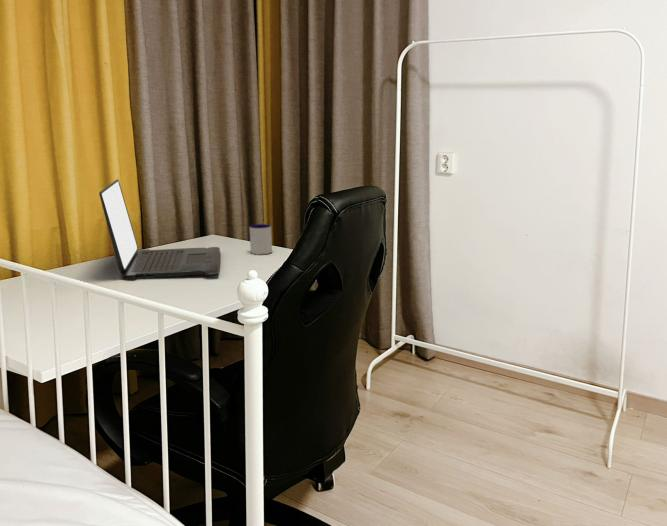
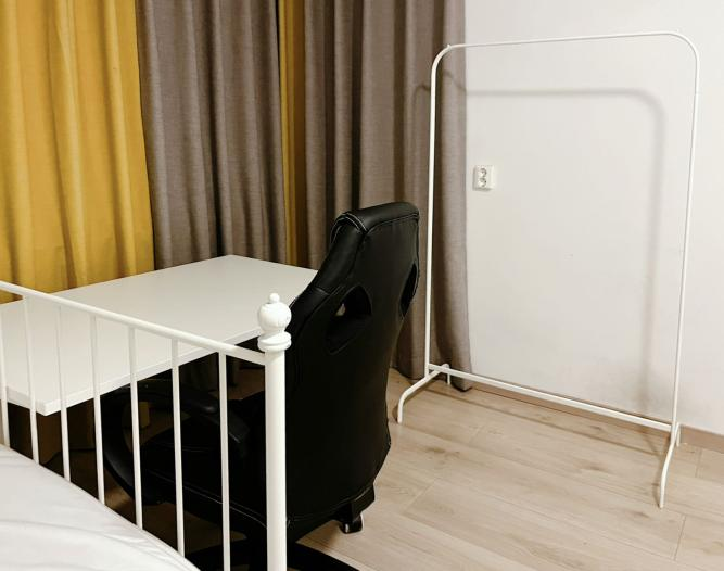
- mug [249,223,273,255]
- laptop [98,178,222,281]
